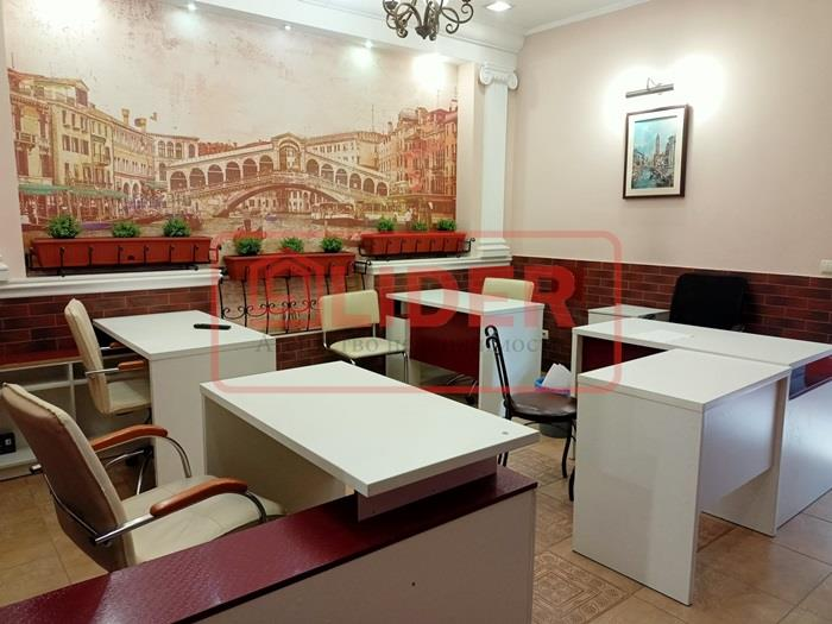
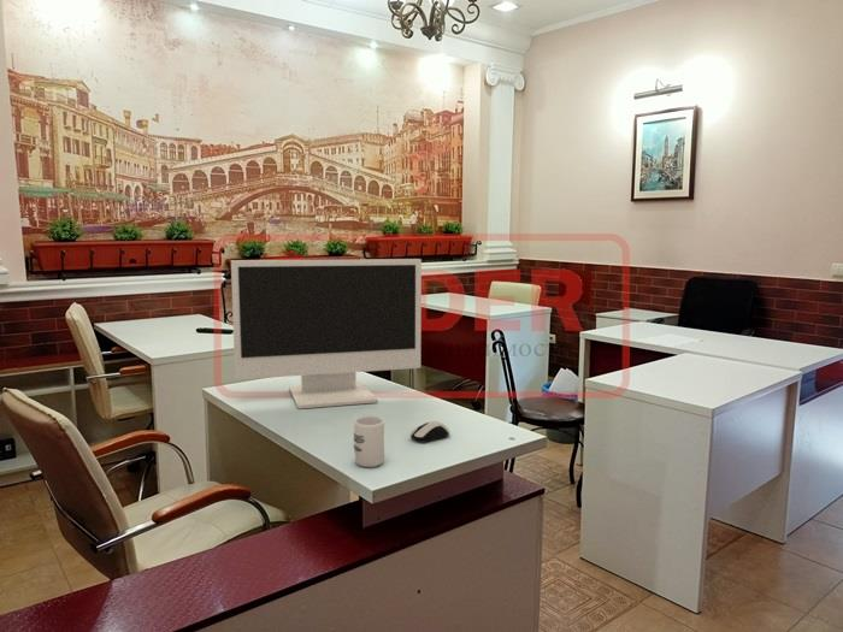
+ cup [353,415,385,468]
+ monitor [230,258,423,410]
+ computer mouse [409,420,452,443]
